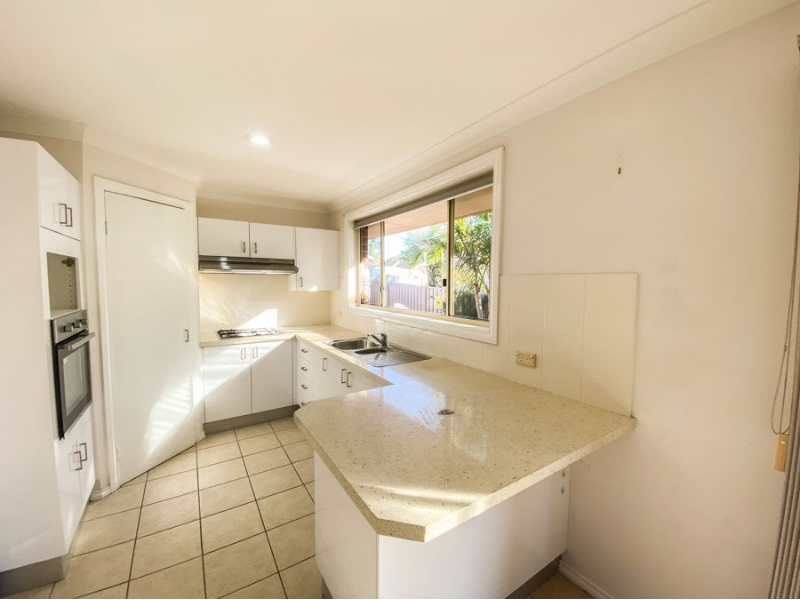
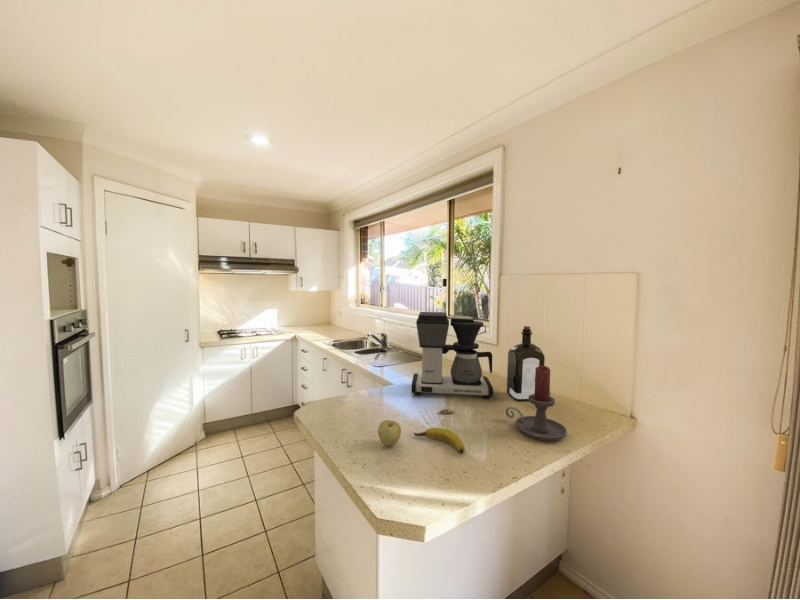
+ apple [377,419,402,447]
+ liquor [506,325,546,401]
+ coffee maker [410,311,494,400]
+ candle holder [505,365,568,442]
+ banana [413,426,466,454]
